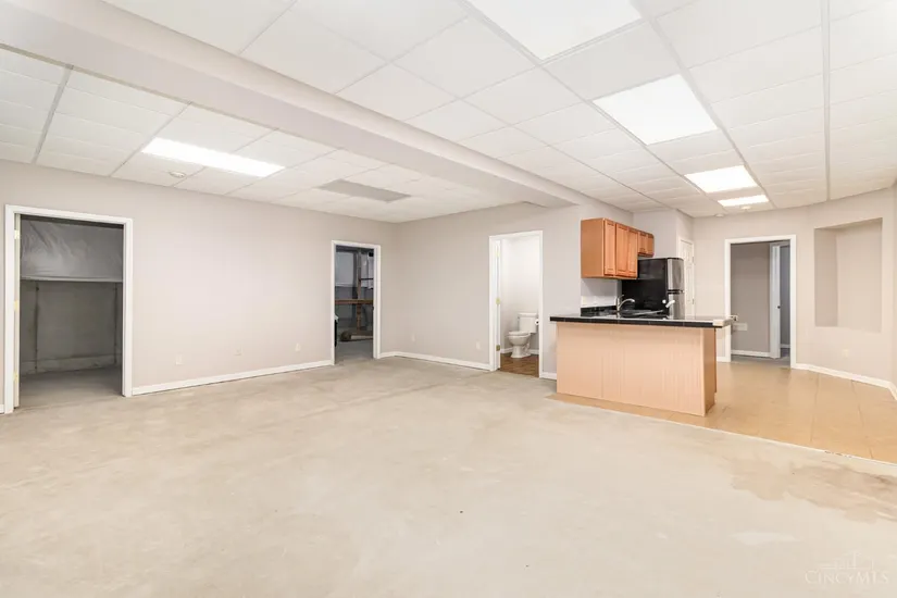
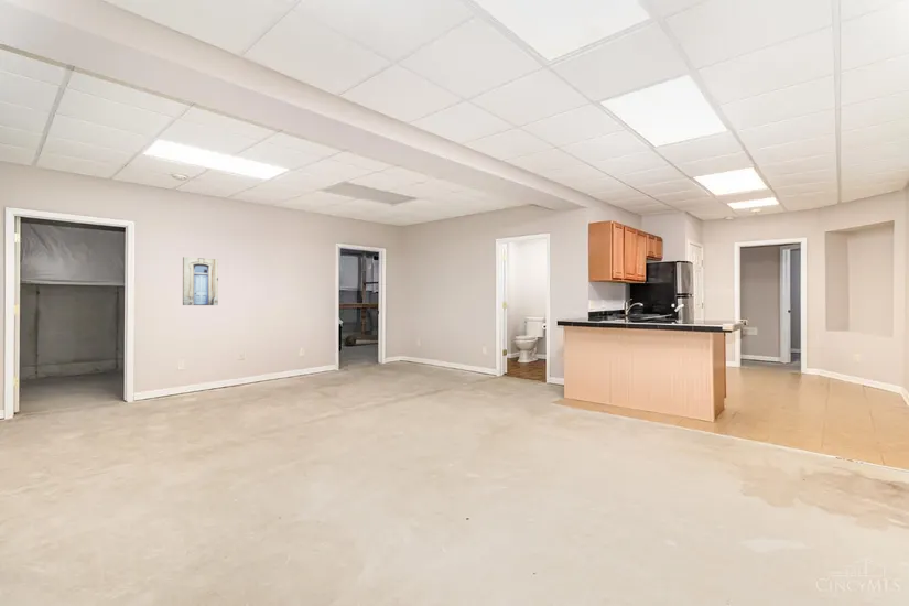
+ wall art [182,256,219,306]
